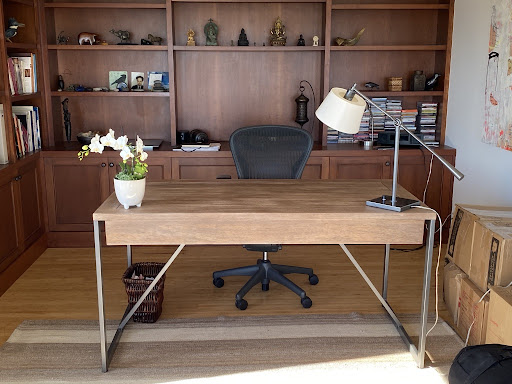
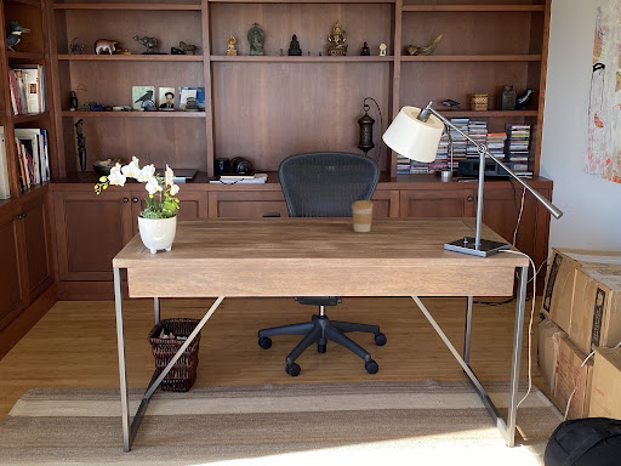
+ coffee cup [351,199,375,233]
